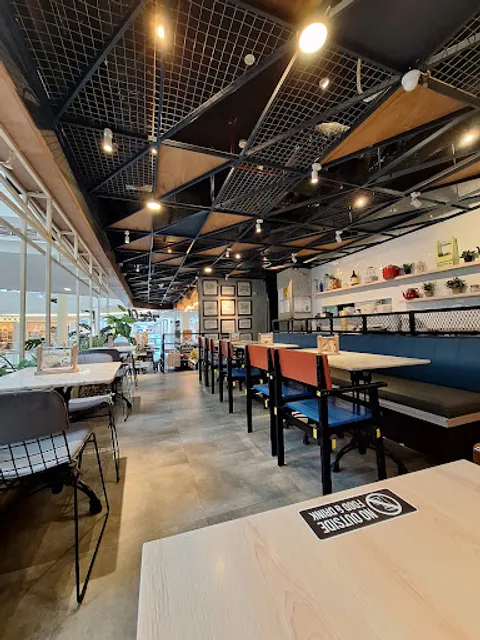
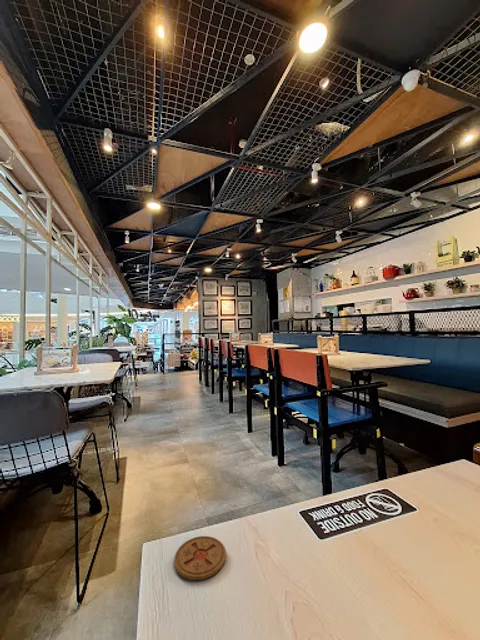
+ coaster [173,535,227,581]
